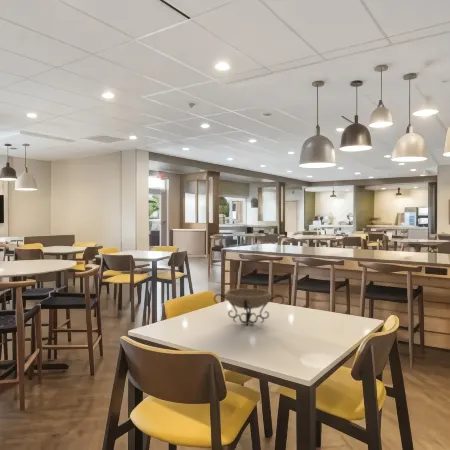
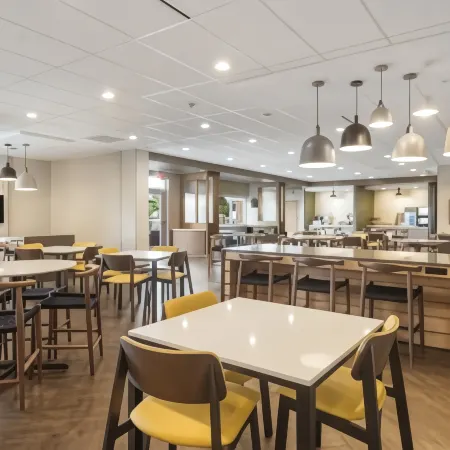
- decorative bowl [213,287,285,327]
